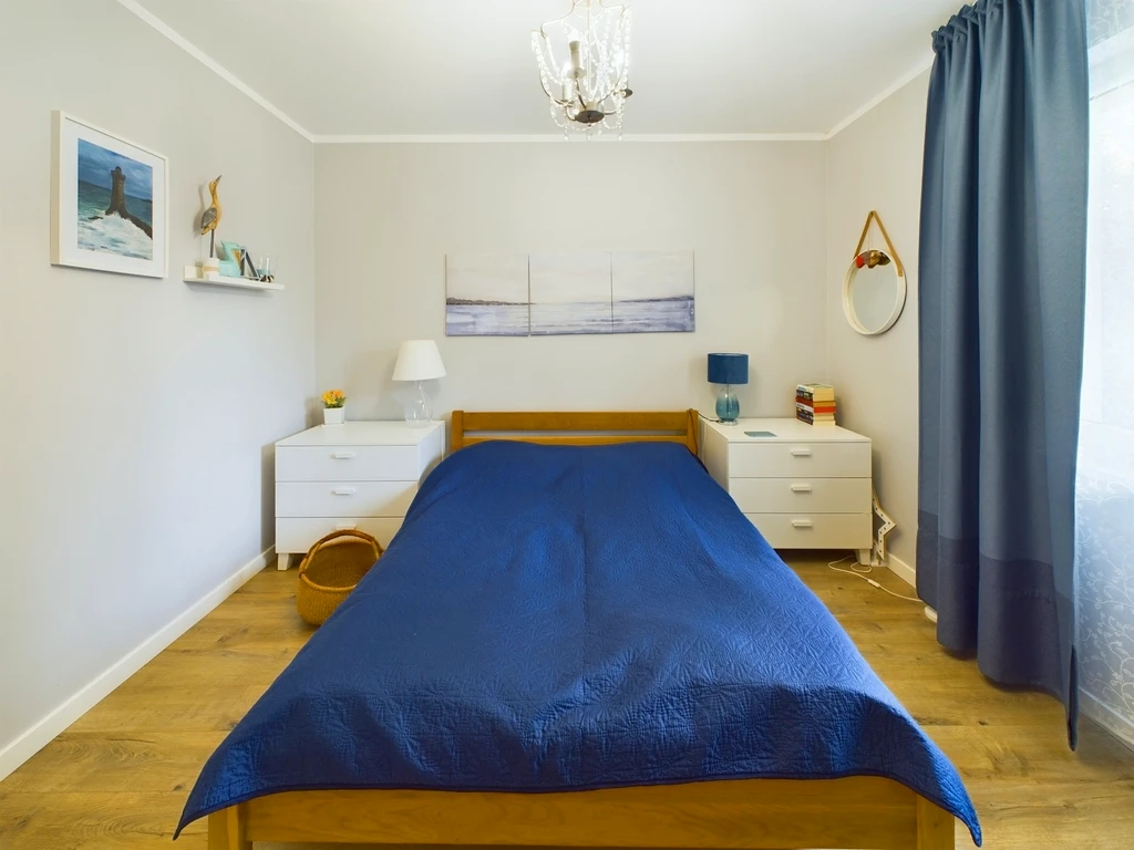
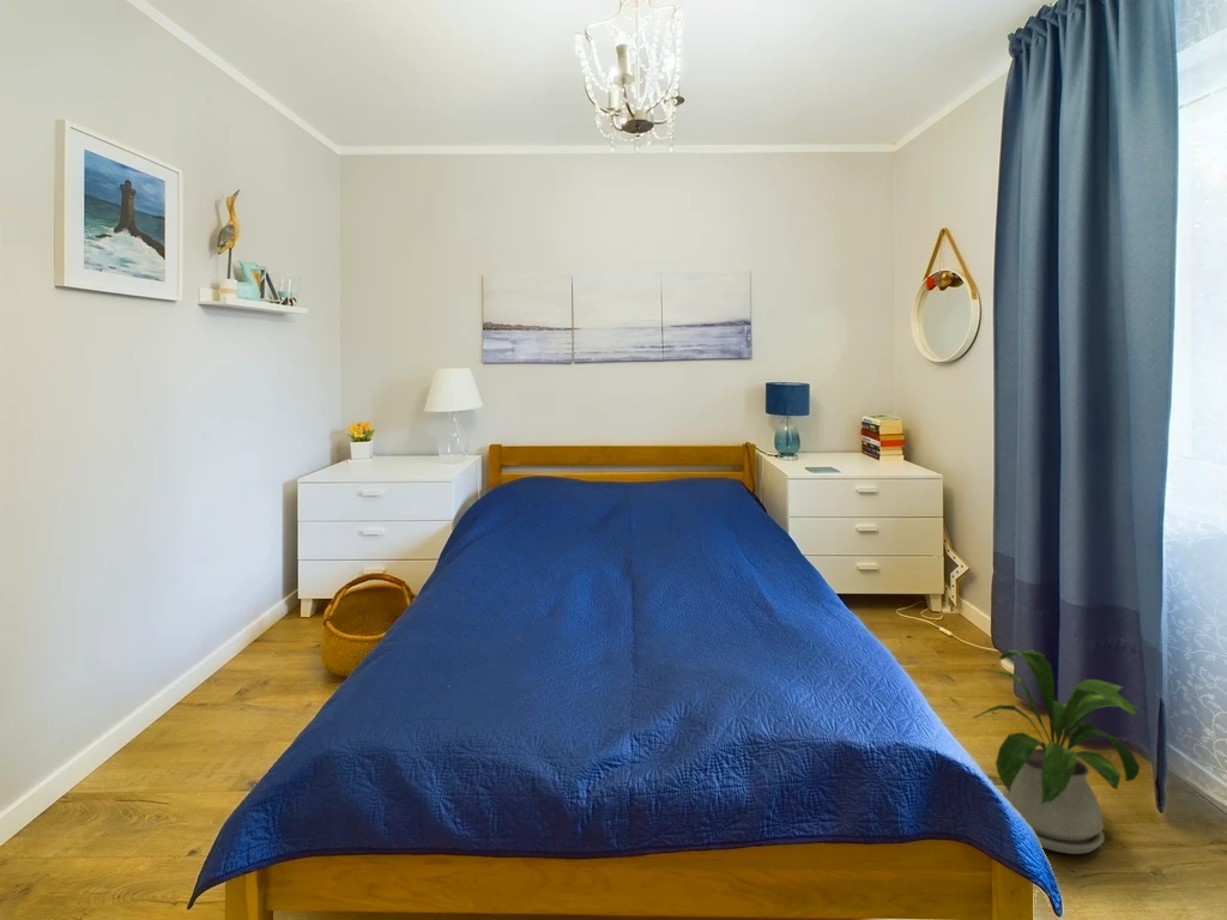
+ house plant [971,648,1146,855]
